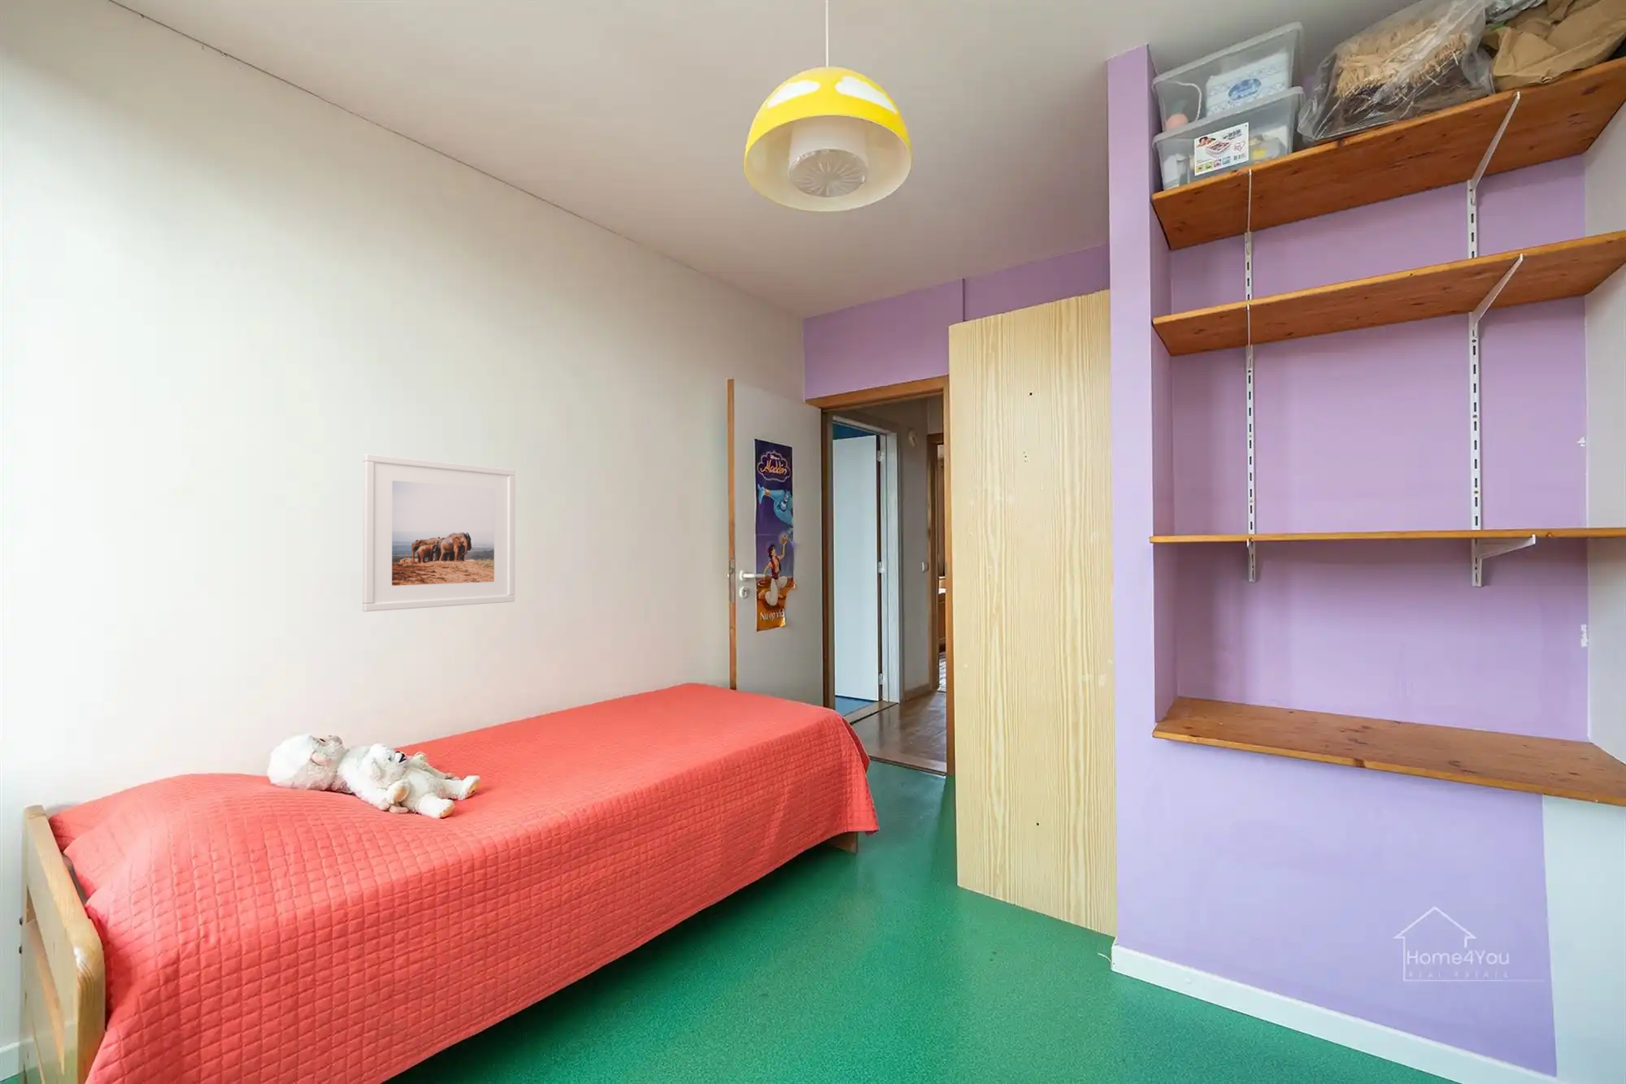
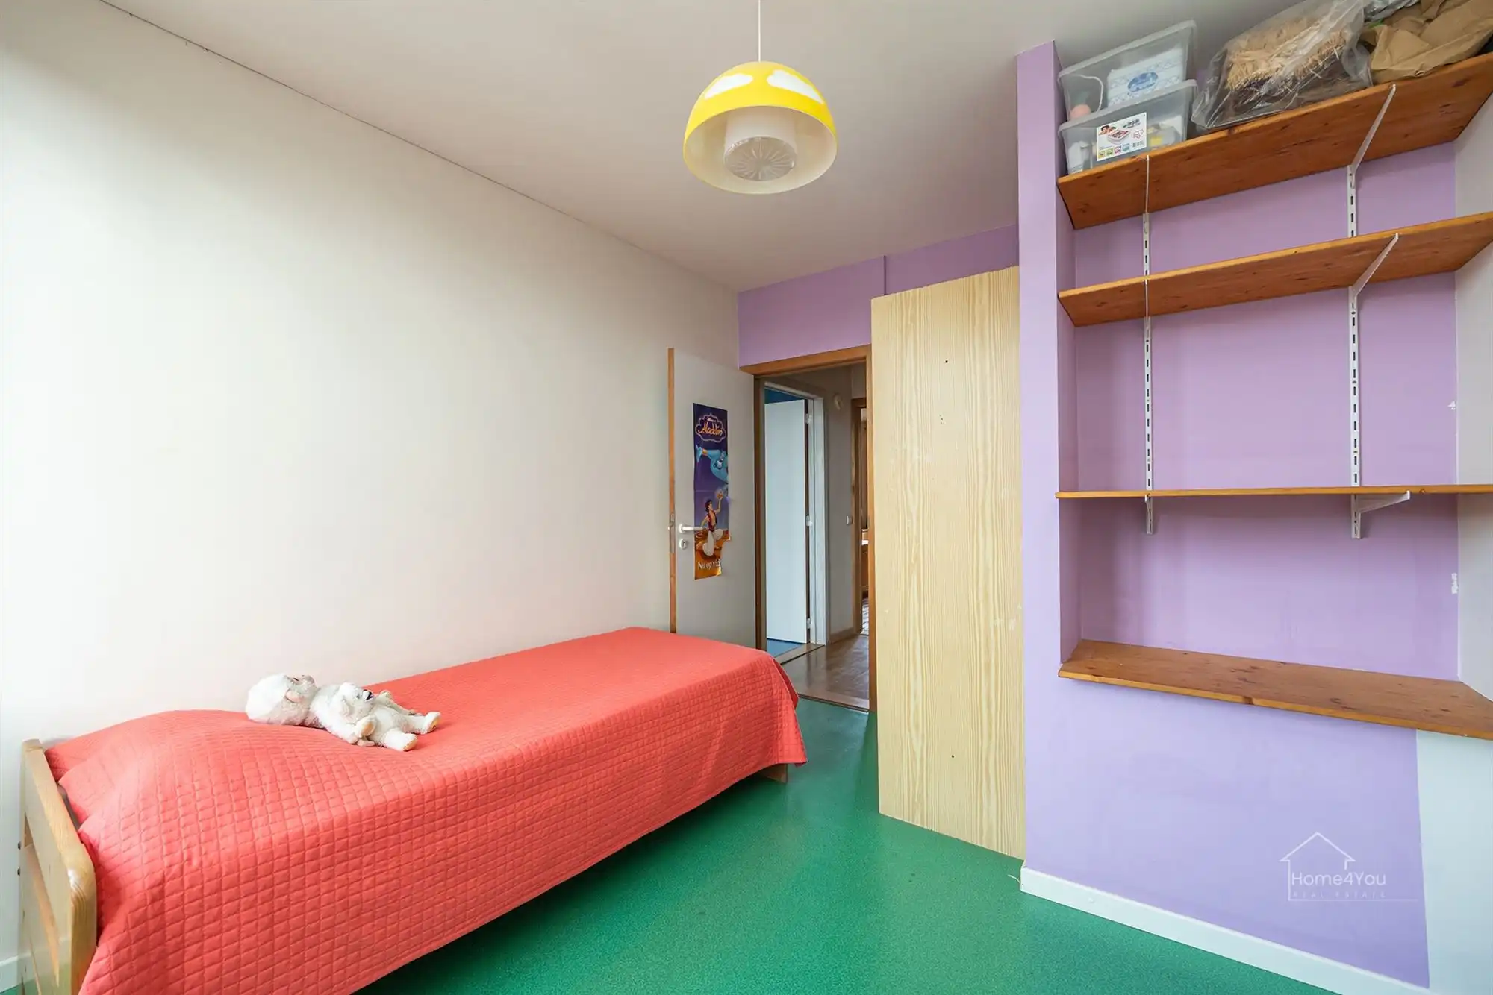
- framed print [362,452,515,612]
